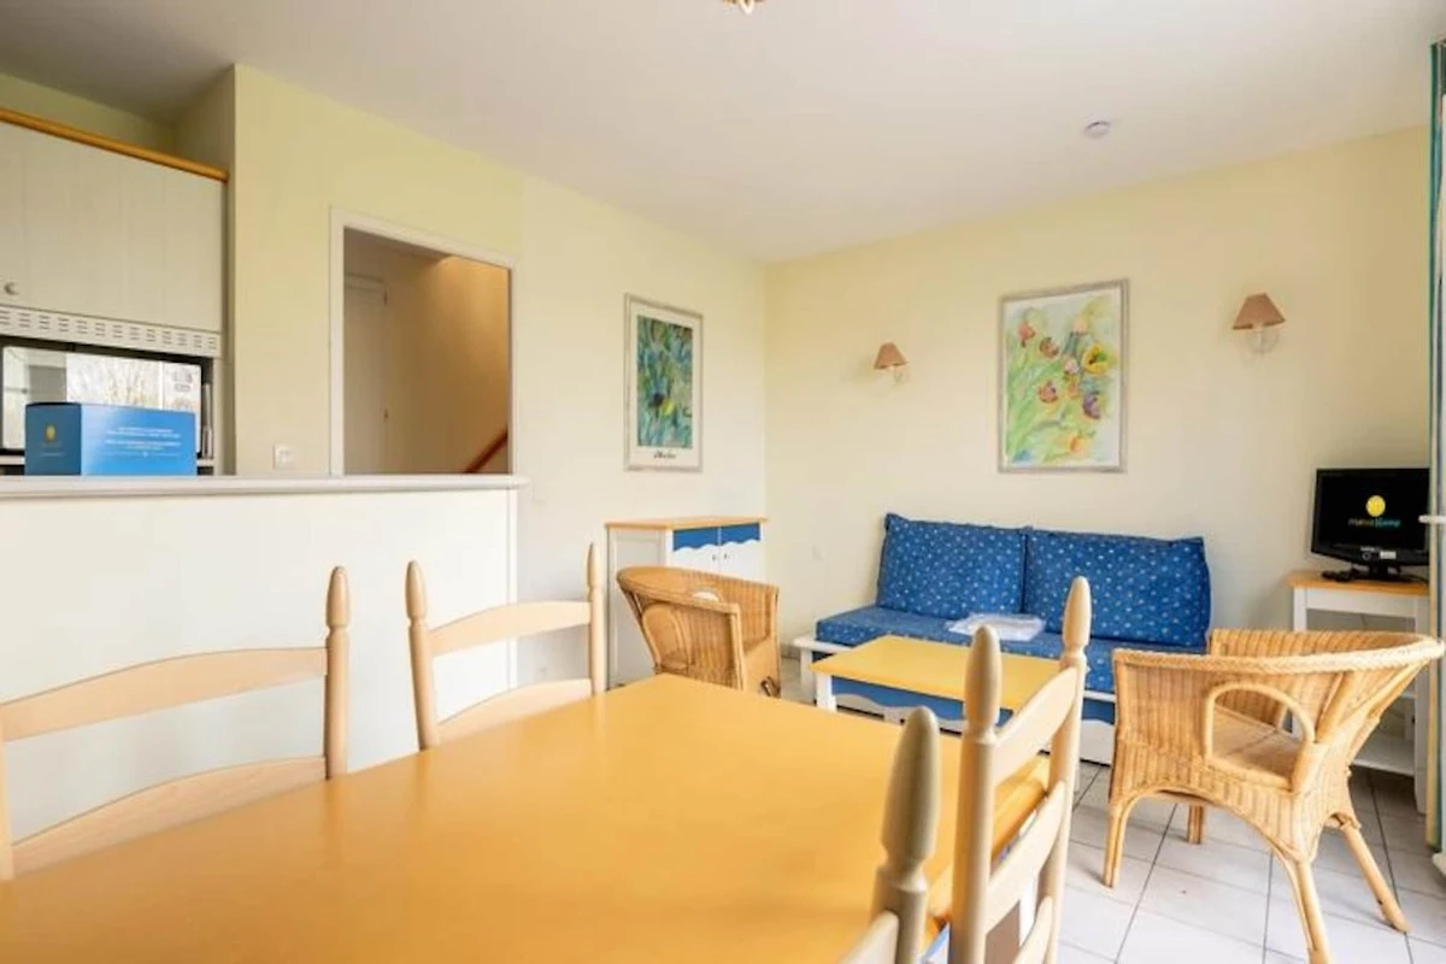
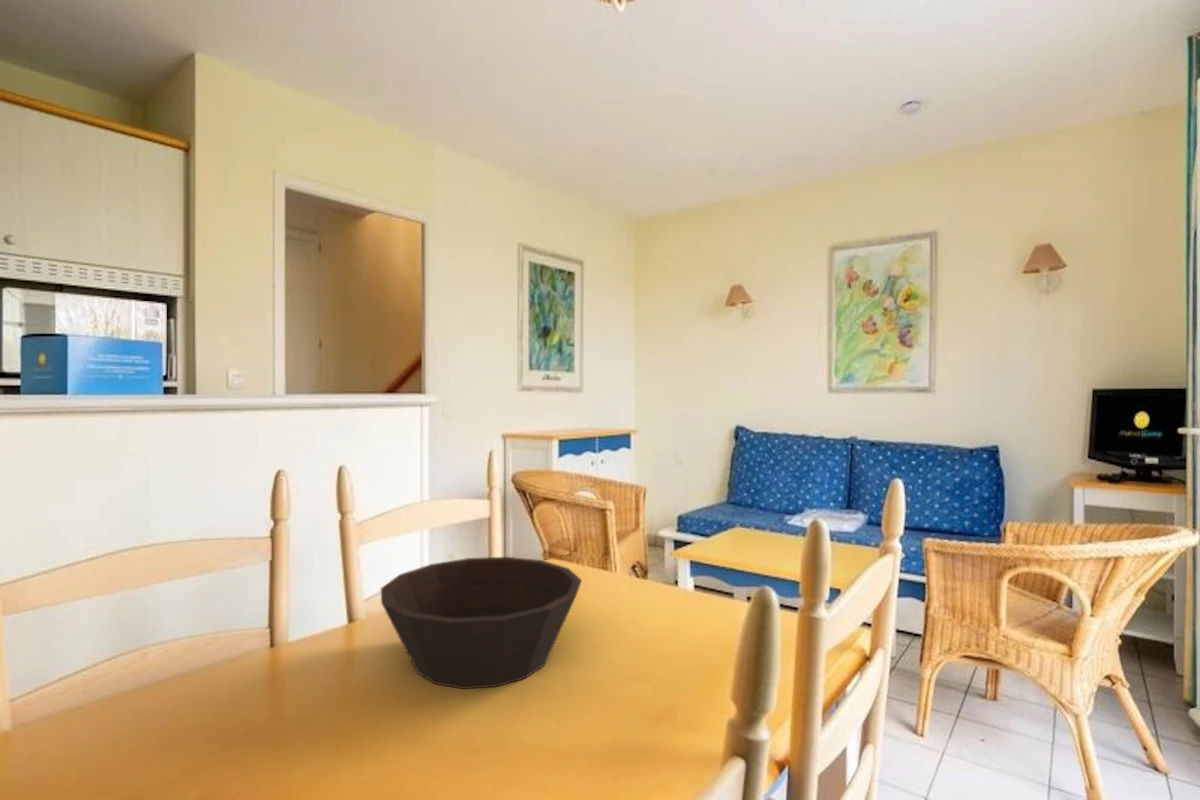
+ bowl [380,556,583,690]
